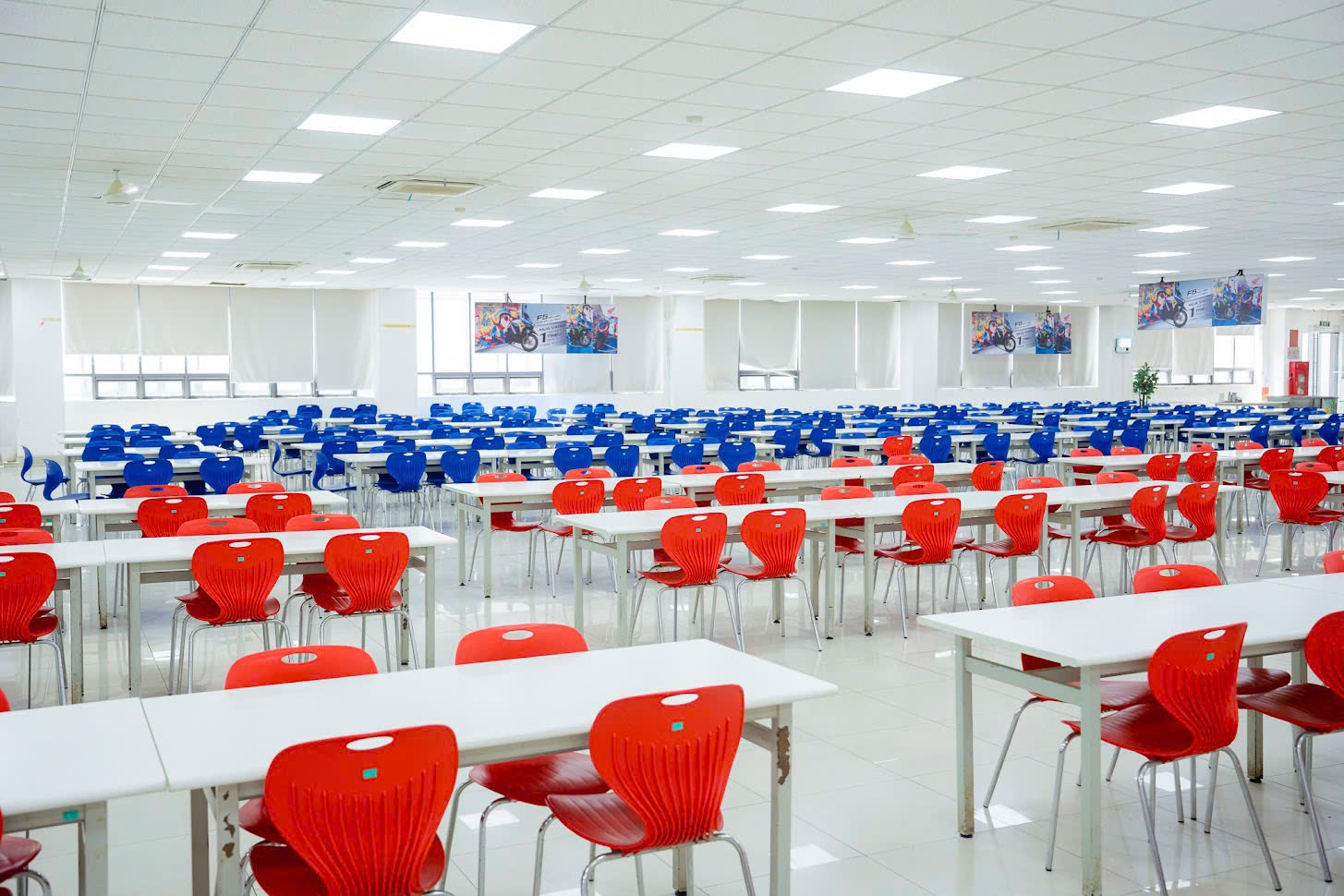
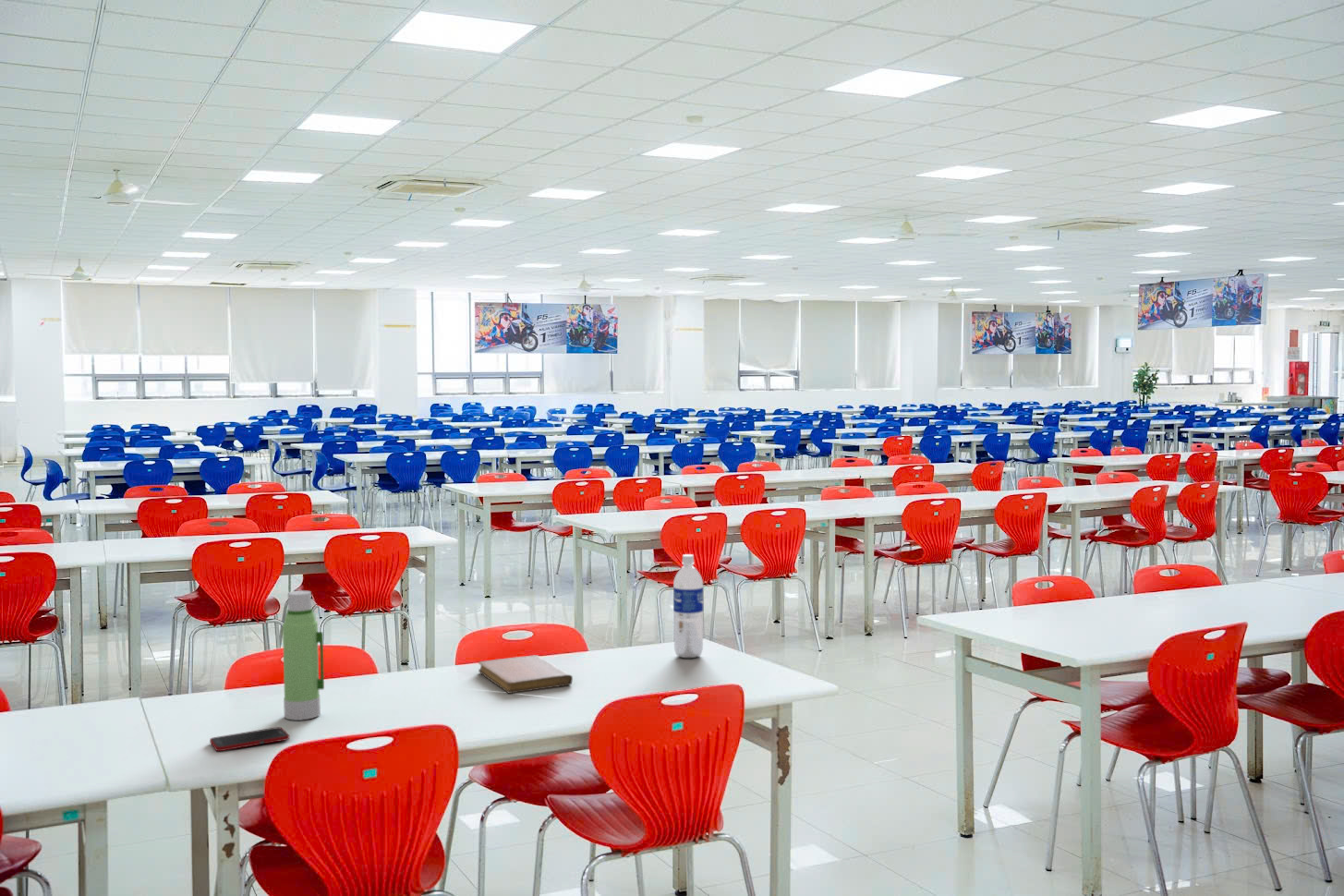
+ water bottle [282,589,325,721]
+ notebook [478,654,574,695]
+ water bottle [672,553,704,659]
+ cell phone [209,726,290,752]
